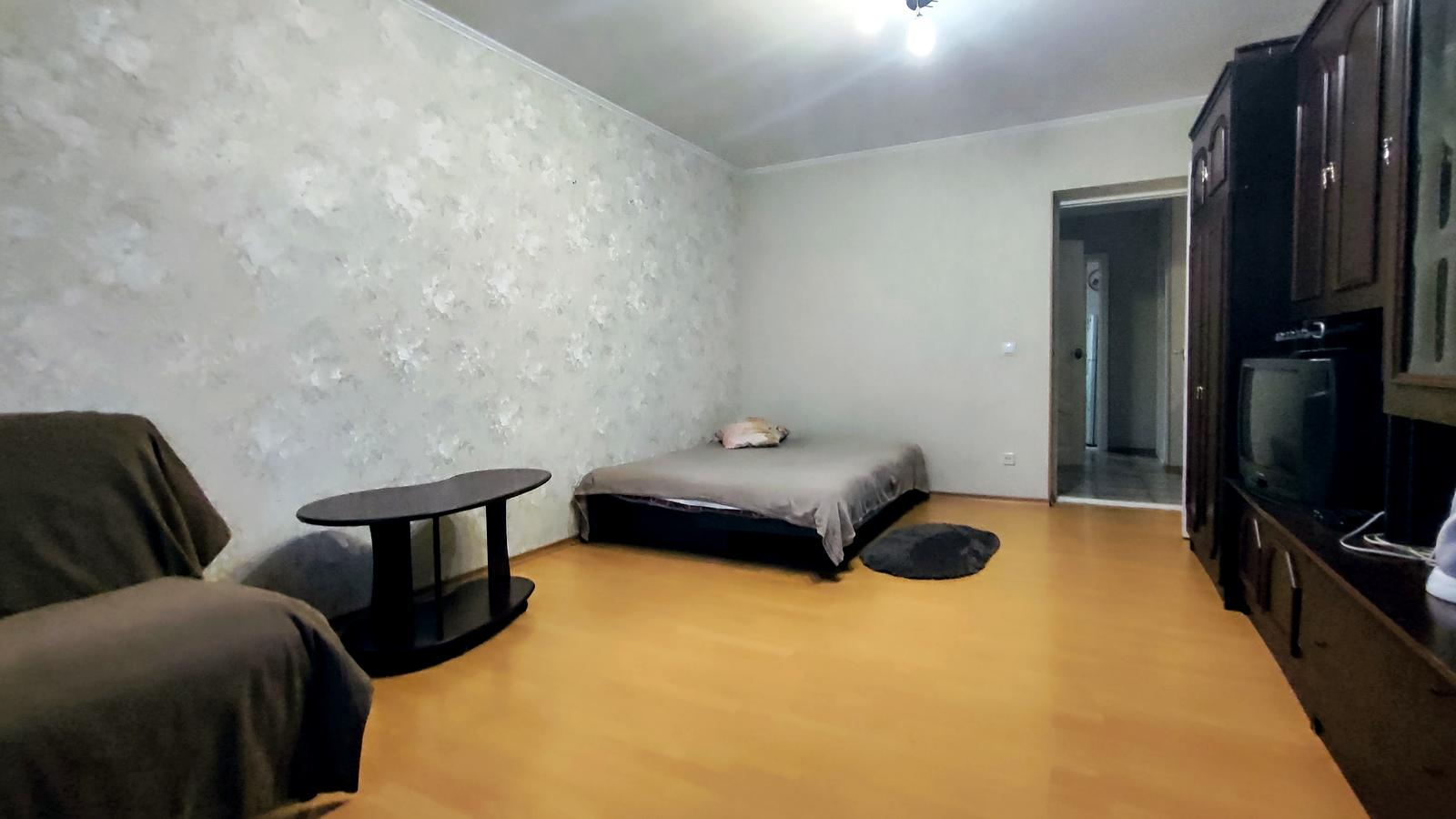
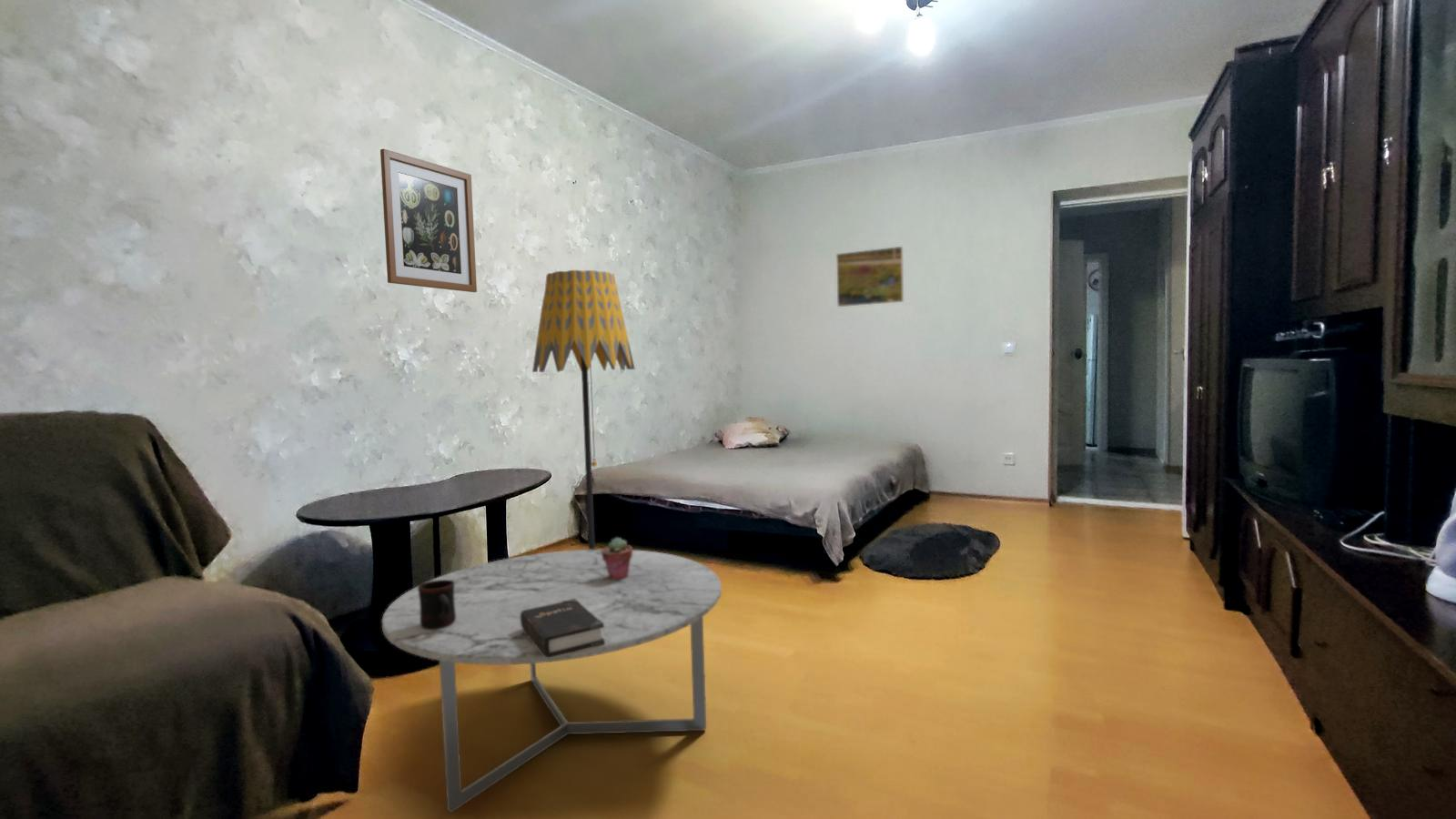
+ mug [418,580,456,629]
+ coffee table [381,549,723,814]
+ potted succulent [602,537,633,580]
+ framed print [835,246,905,308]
+ floor lamp [531,269,636,550]
+ wall art [379,148,478,293]
+ hardback book [521,599,605,658]
